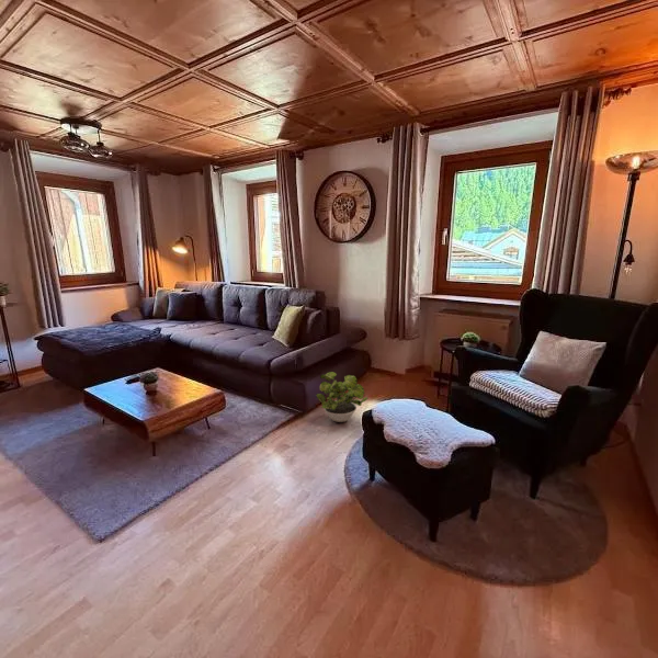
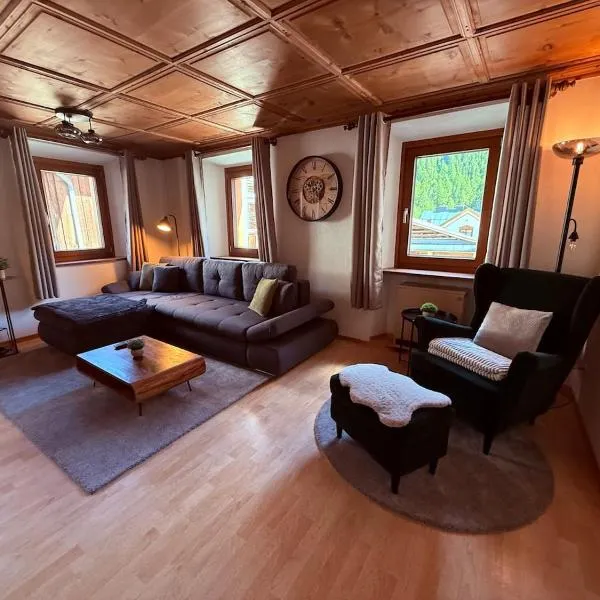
- potted plant [315,371,368,423]
